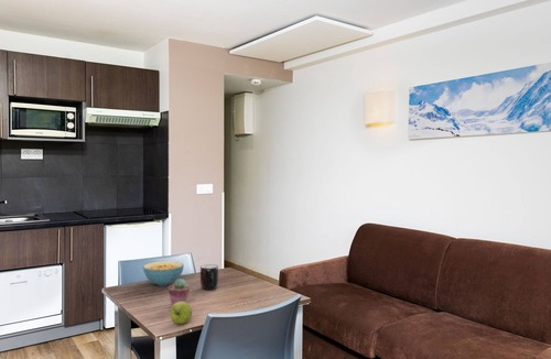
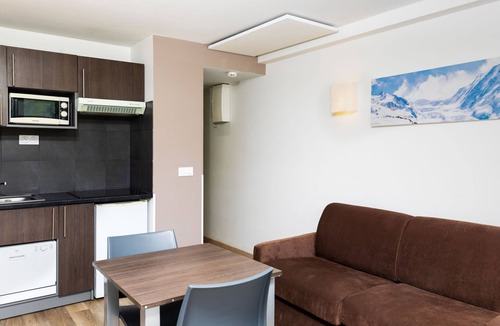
- apple [169,302,193,325]
- potted succulent [168,278,191,307]
- cereal bowl [142,260,185,287]
- mug [199,263,219,291]
